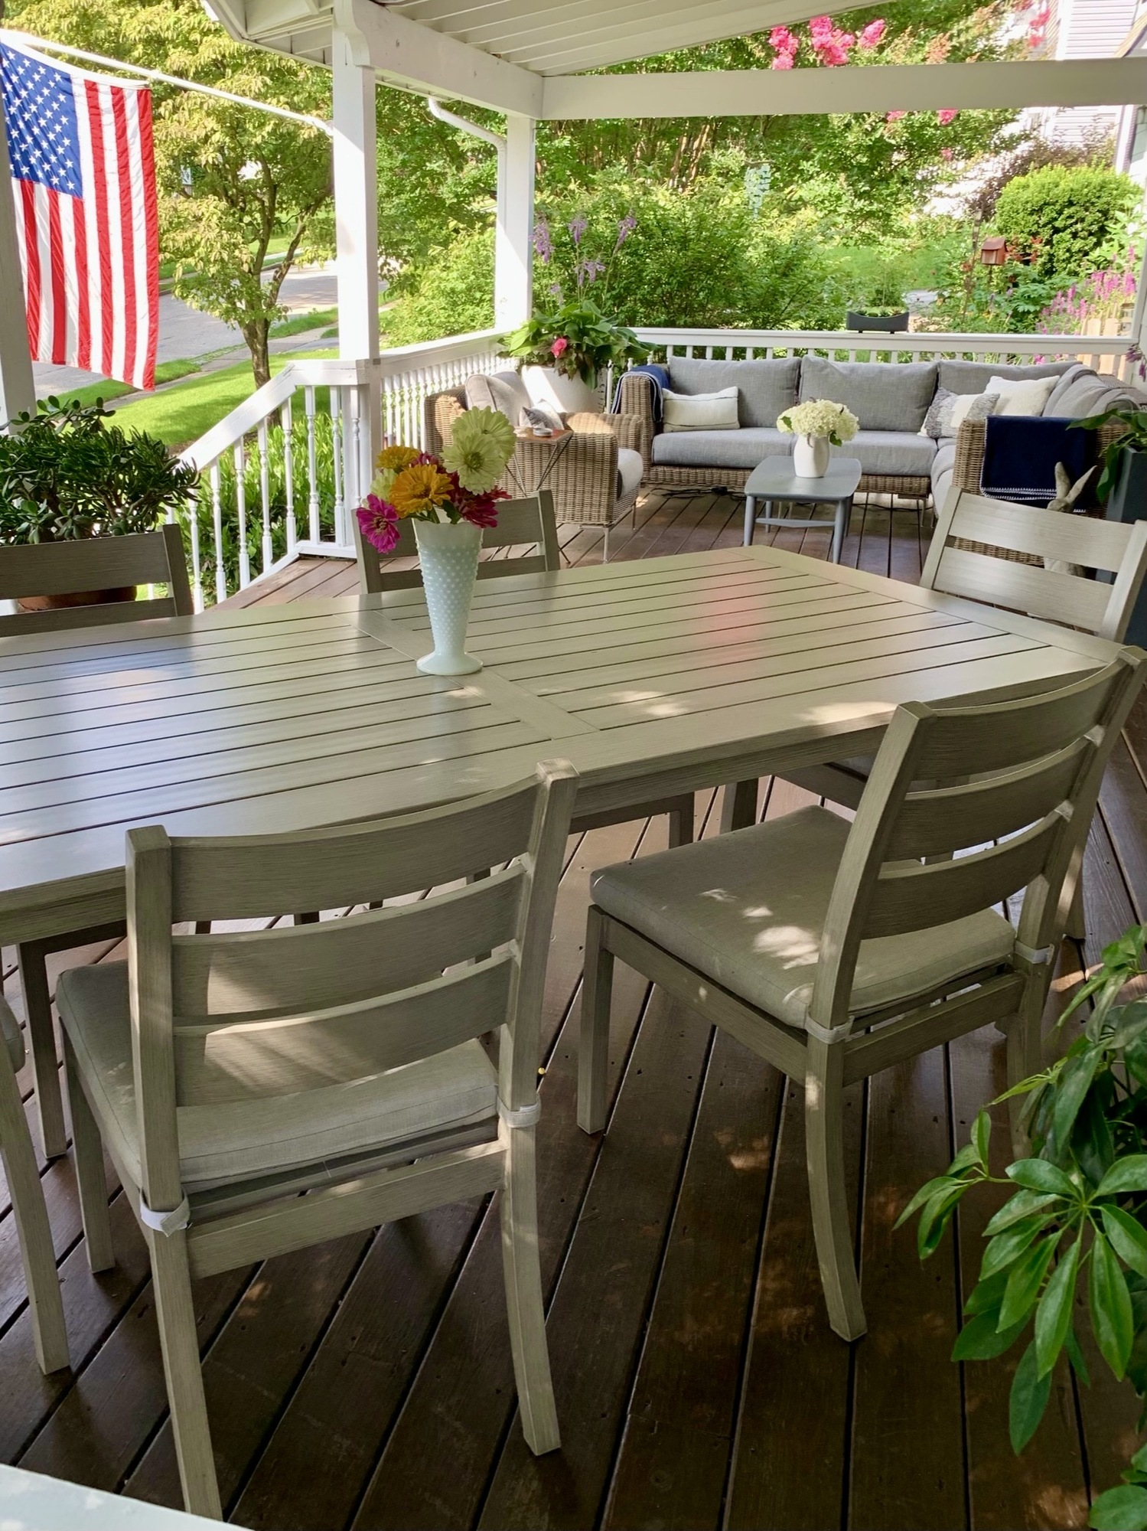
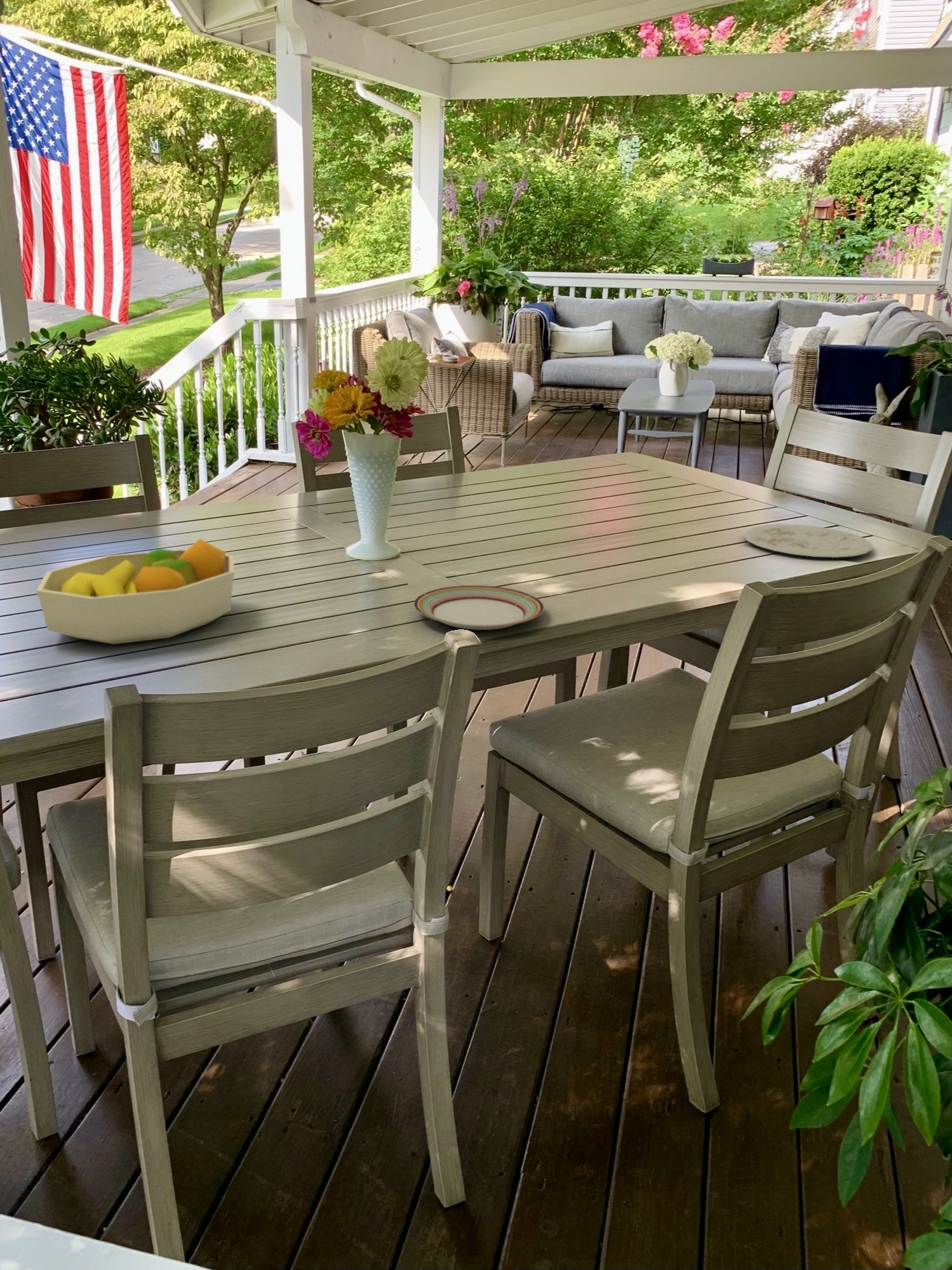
+ plate [743,523,873,558]
+ plate [413,585,545,631]
+ fruit bowl [36,538,235,645]
